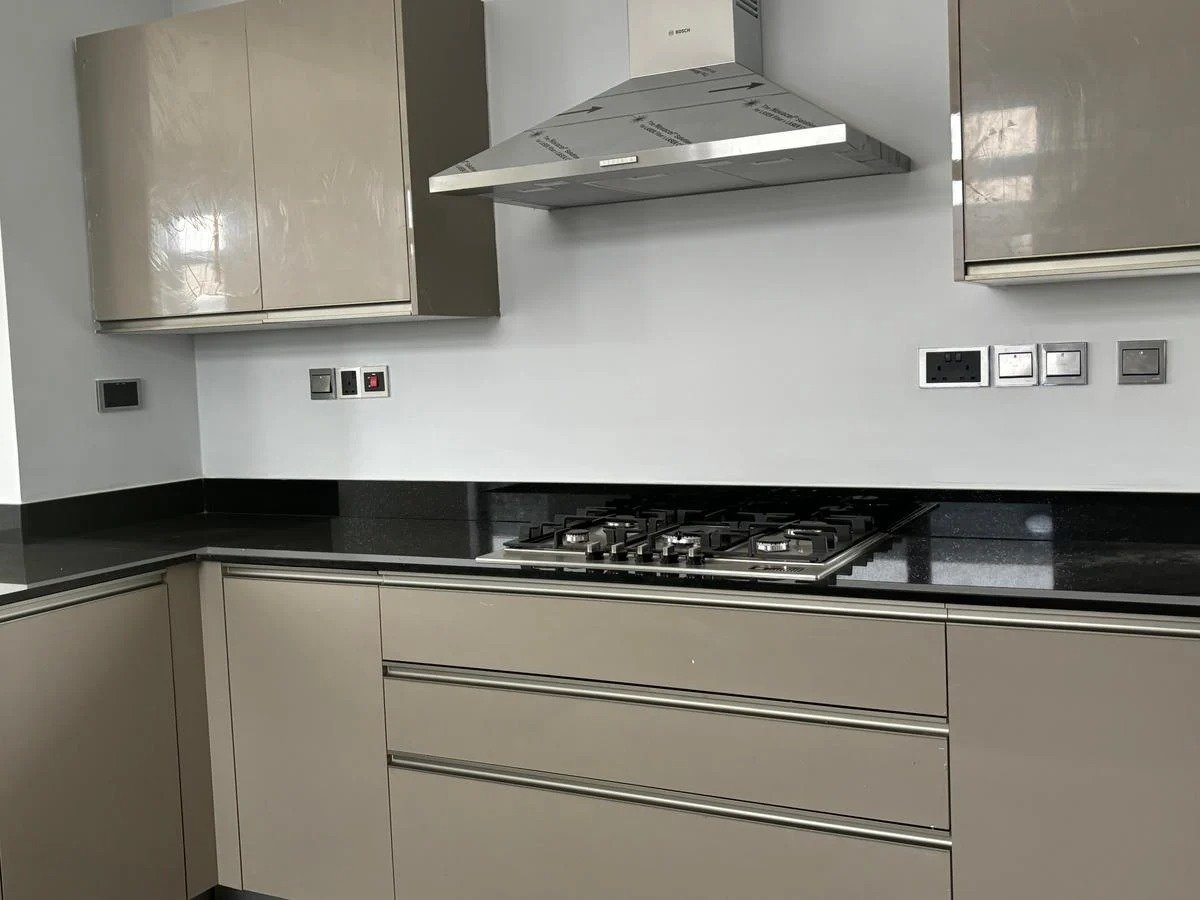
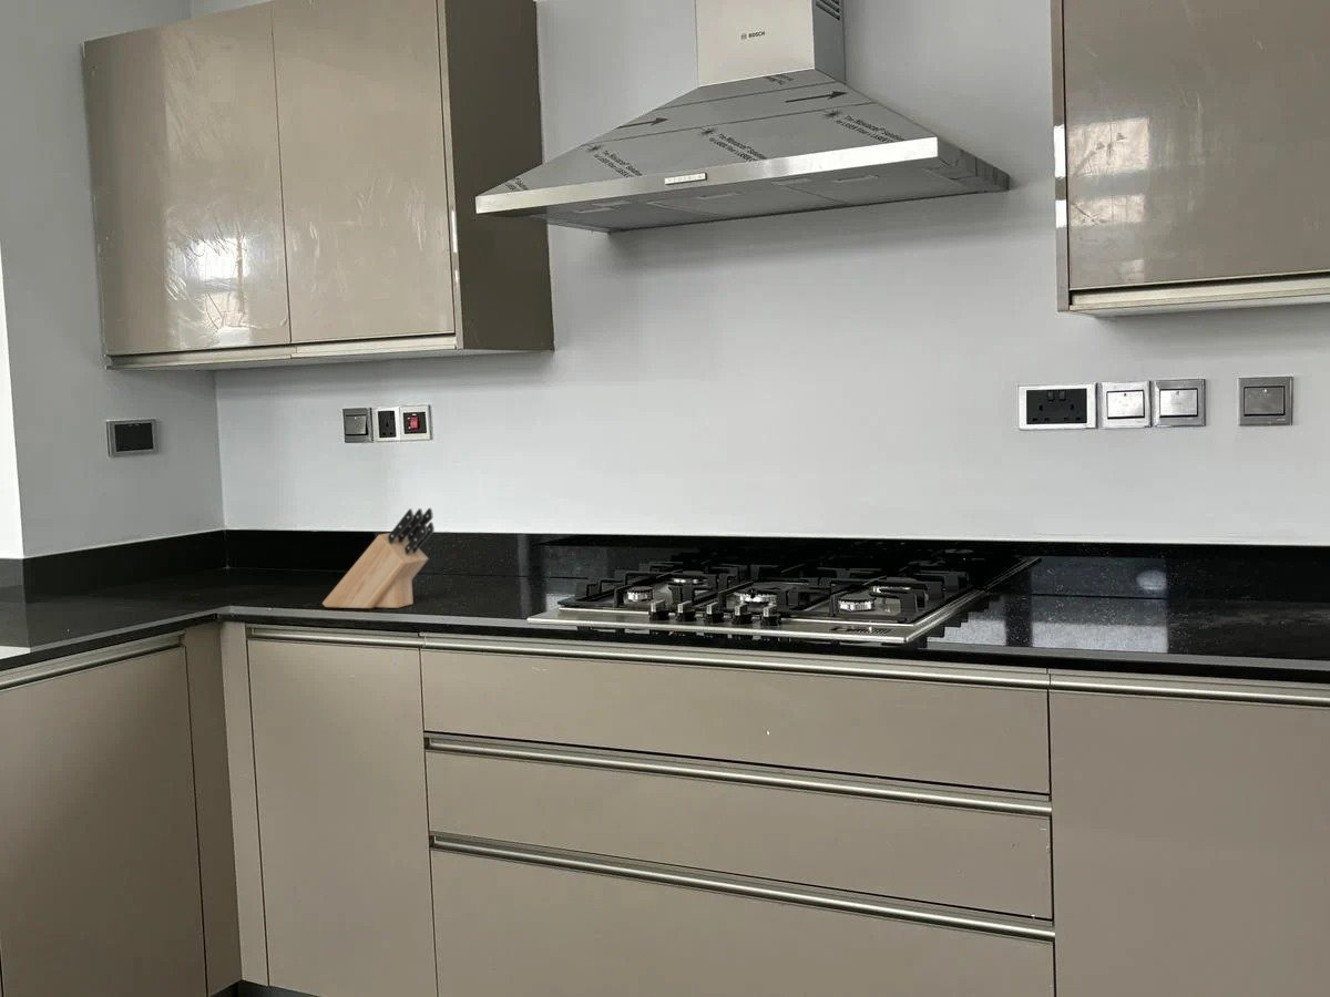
+ knife block [321,507,436,609]
